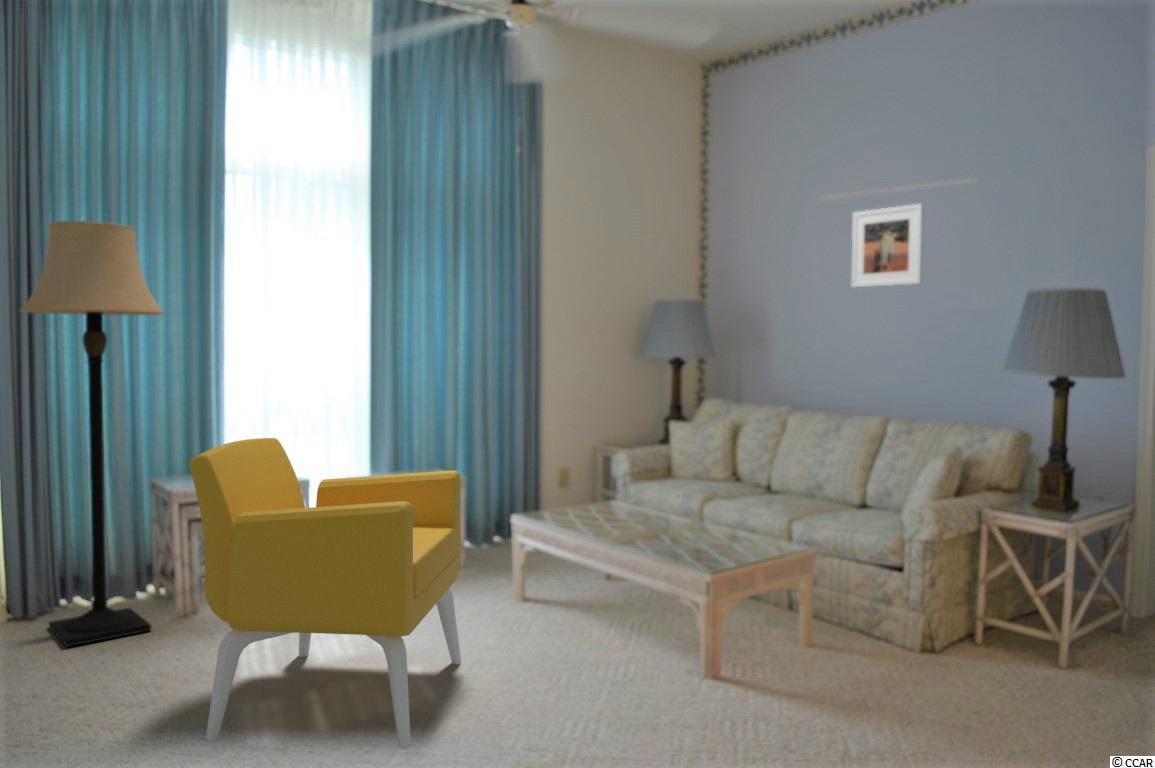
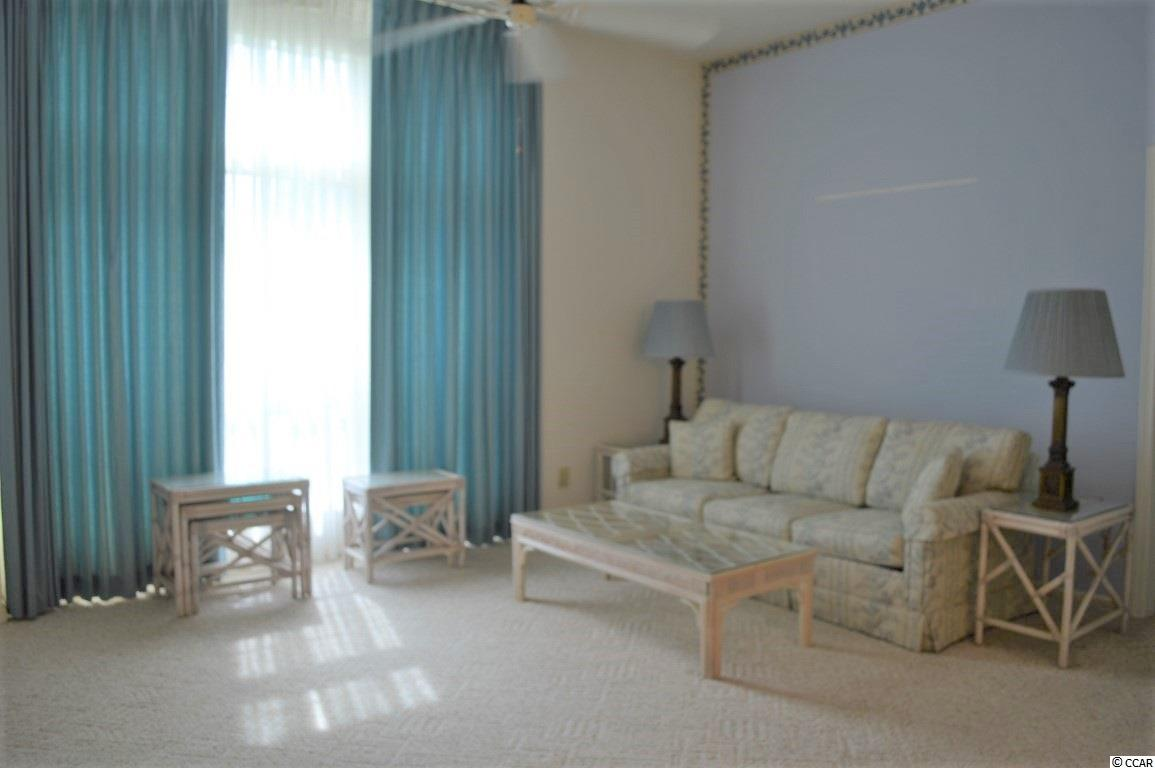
- armchair [189,437,462,750]
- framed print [851,203,925,289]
- lamp [18,220,166,648]
